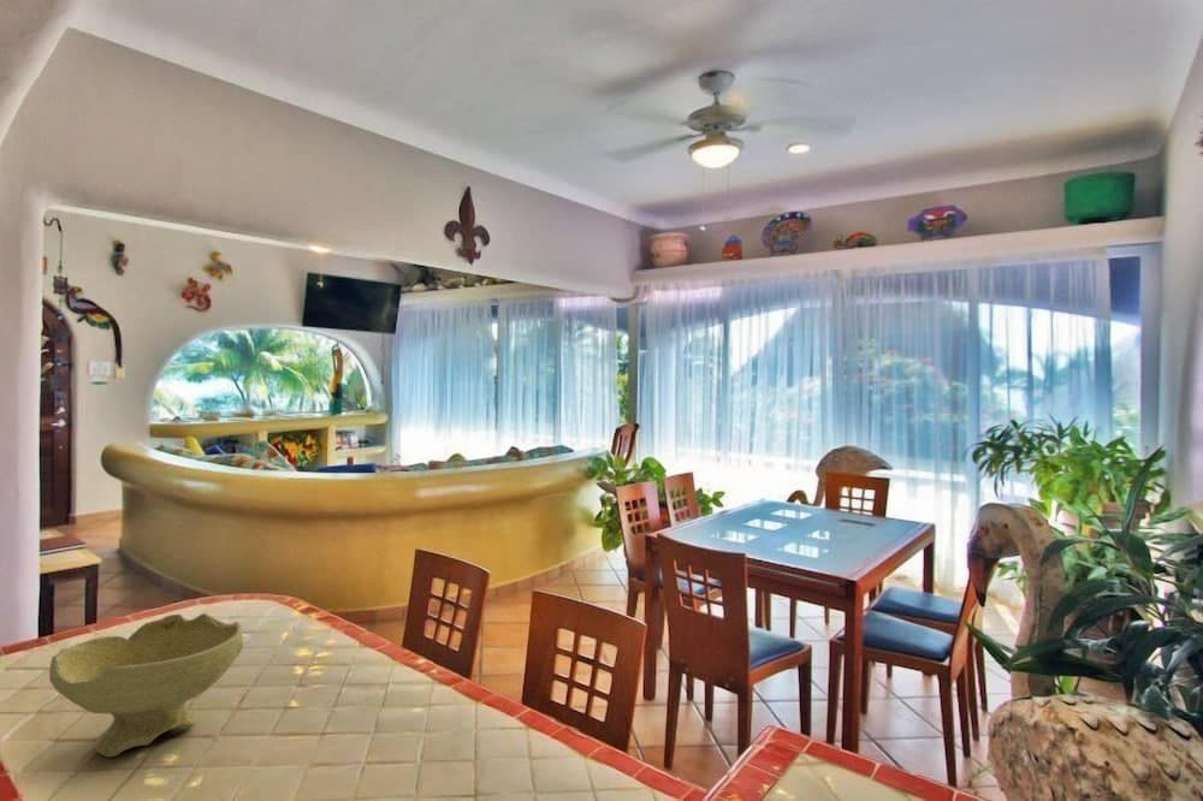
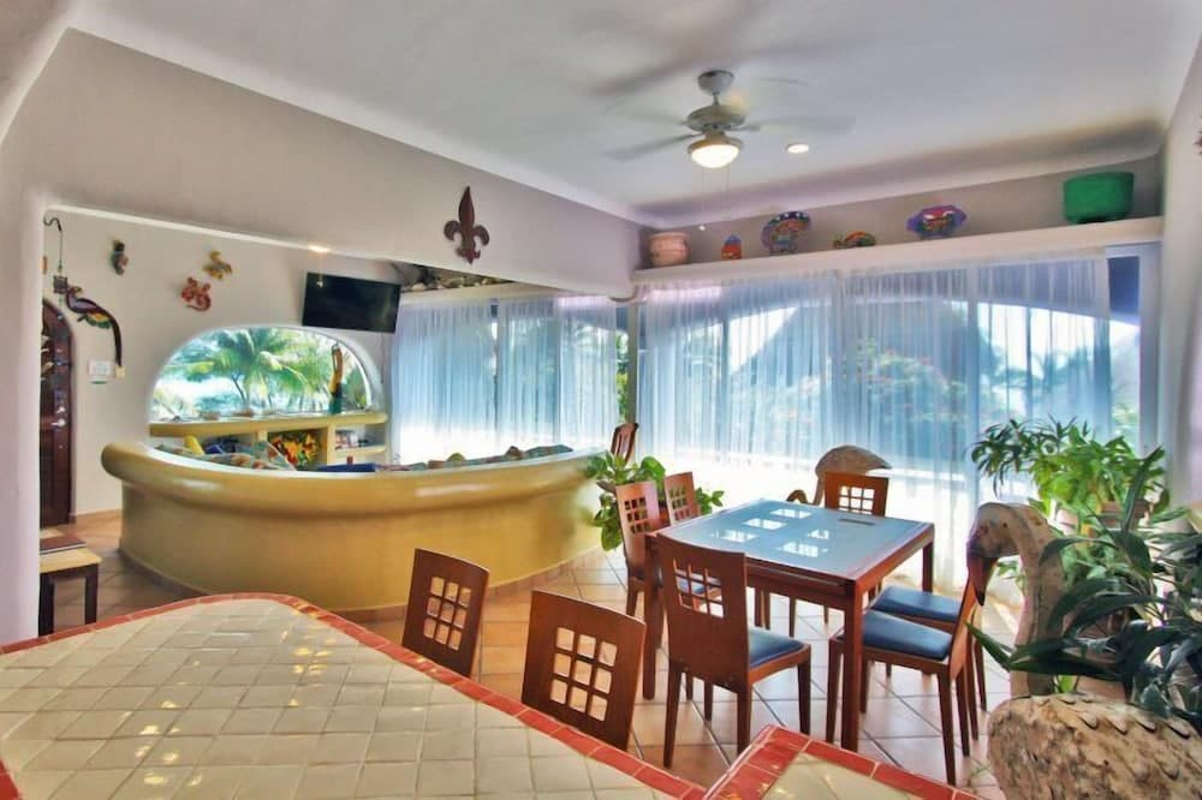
- bowl [48,612,244,758]
